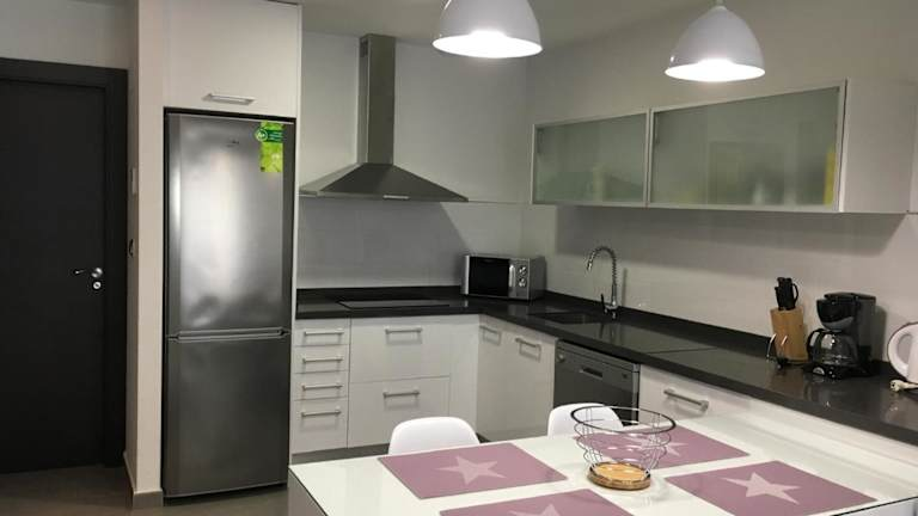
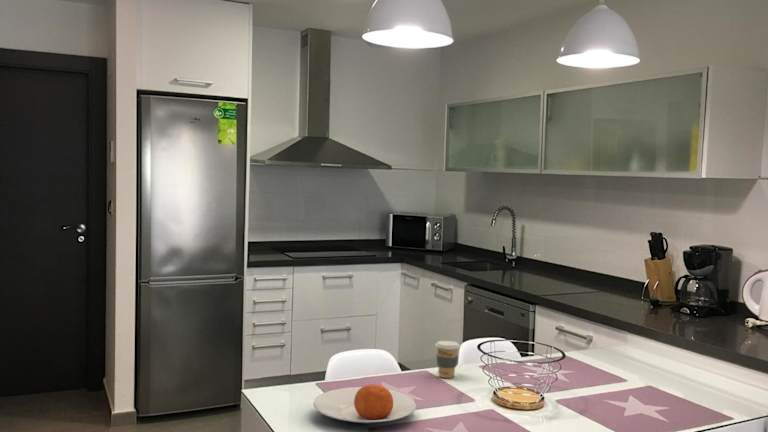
+ coffee cup [434,340,461,379]
+ plate [312,384,417,424]
